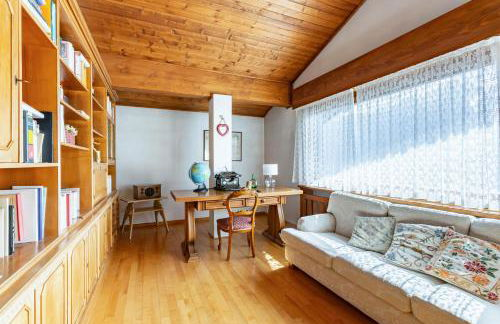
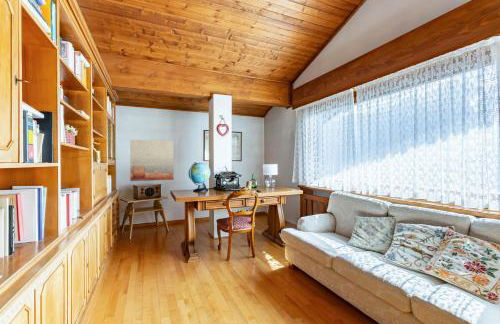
+ wall art [129,139,175,182]
